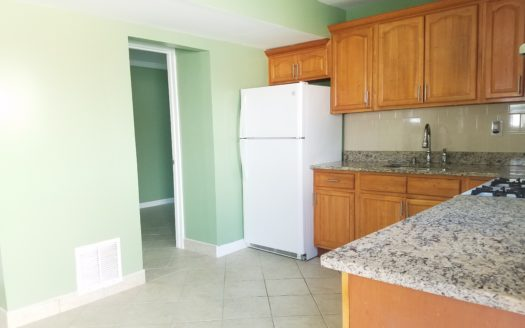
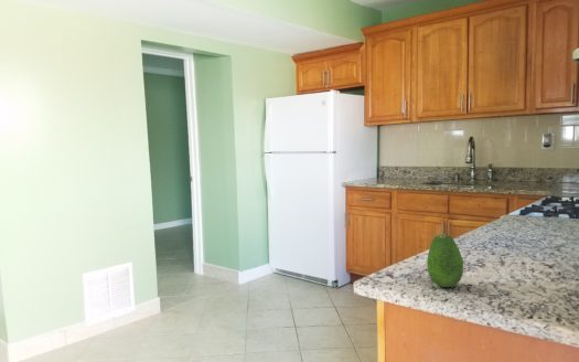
+ fruit [426,233,464,288]
